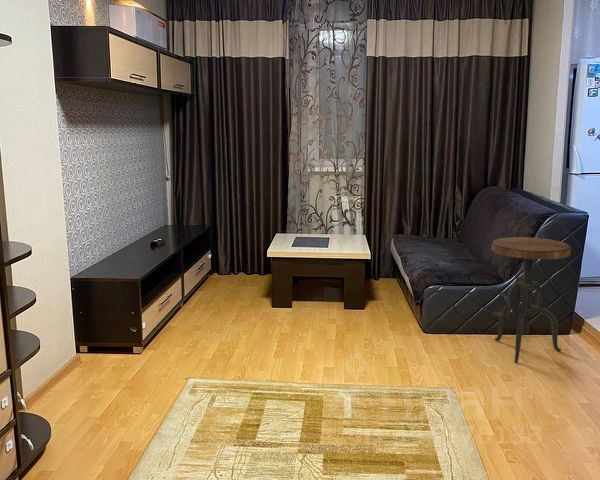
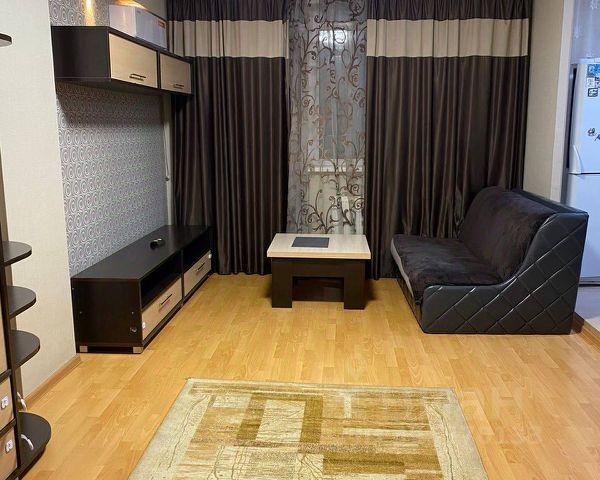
- side table [491,236,572,364]
